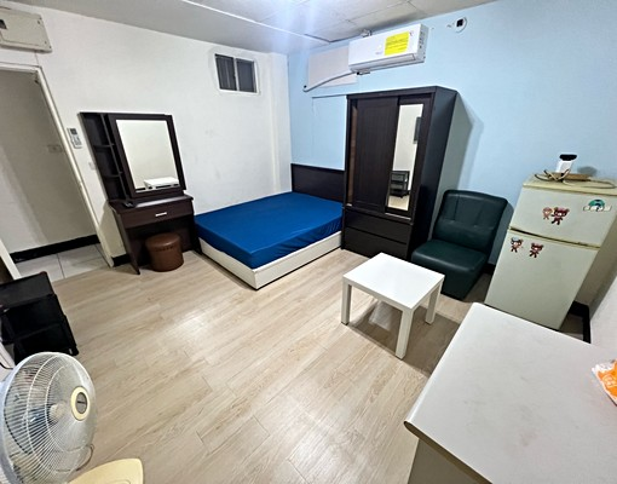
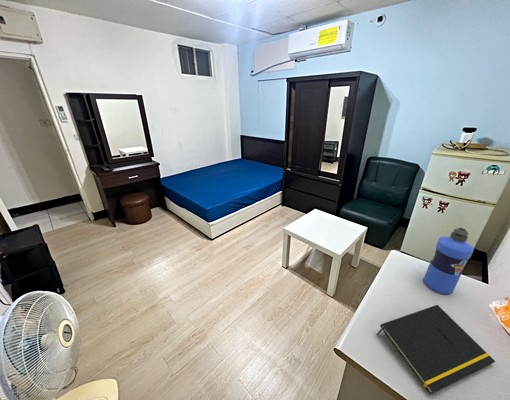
+ notepad [376,304,496,395]
+ water bottle [422,227,475,295]
